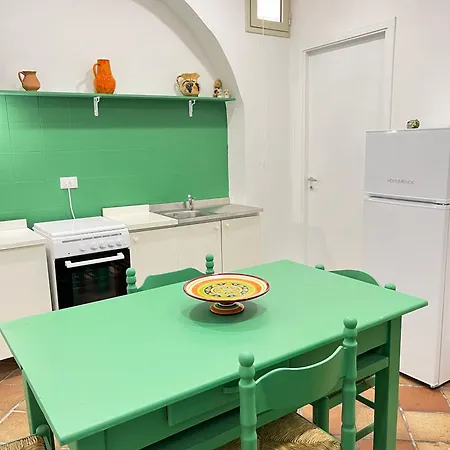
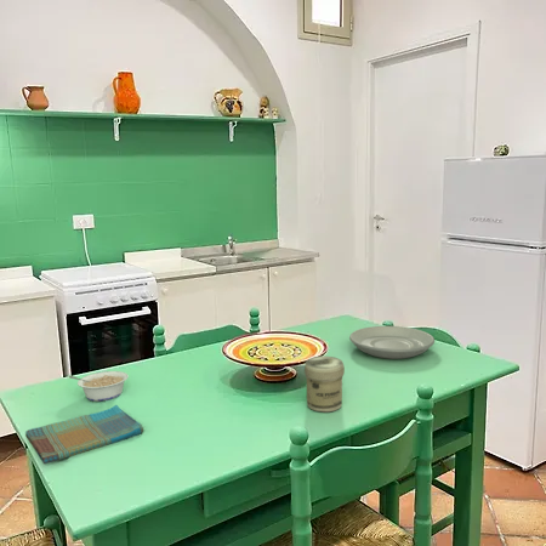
+ legume [68,370,130,403]
+ plate [348,325,436,360]
+ dish towel [24,404,144,465]
+ jar [303,356,346,413]
